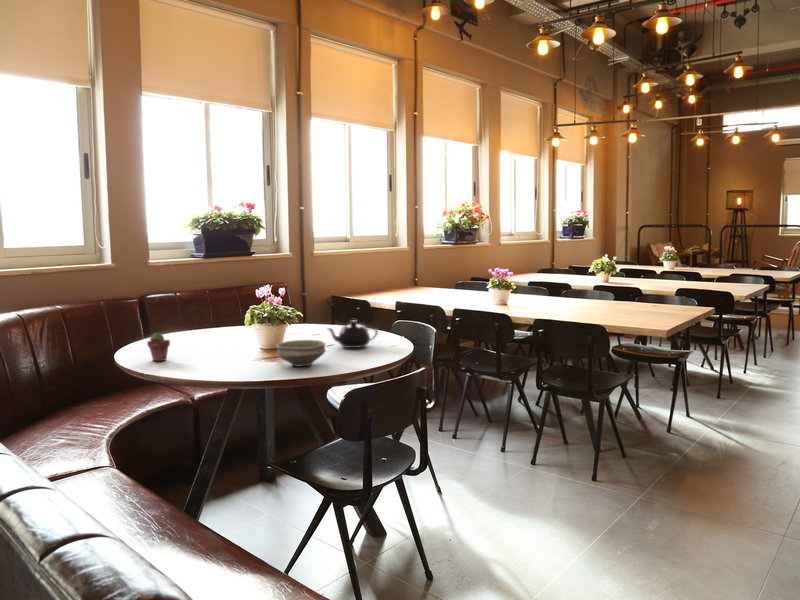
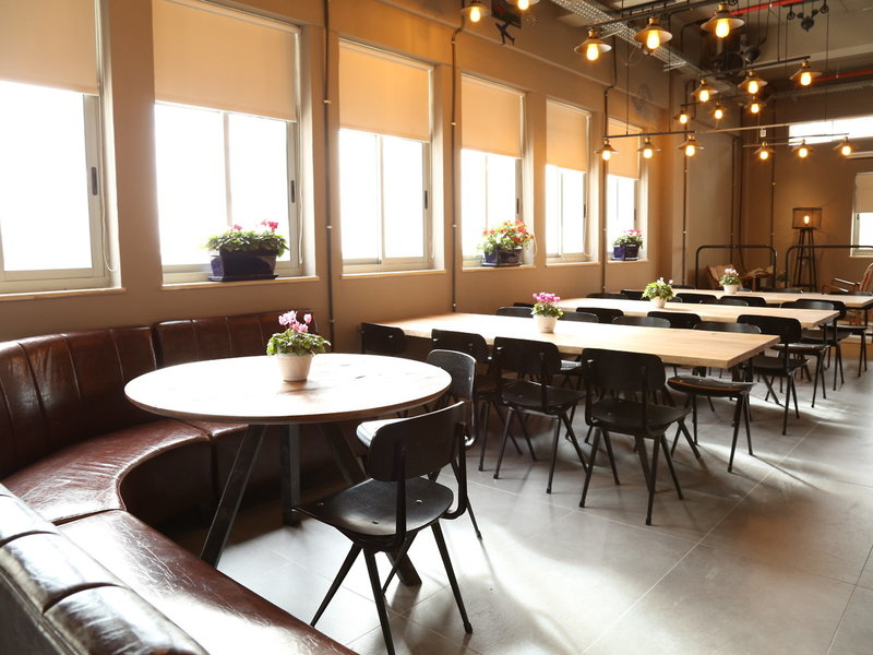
- teapot [325,319,379,349]
- potted succulent [146,331,171,362]
- bowl [275,339,327,368]
